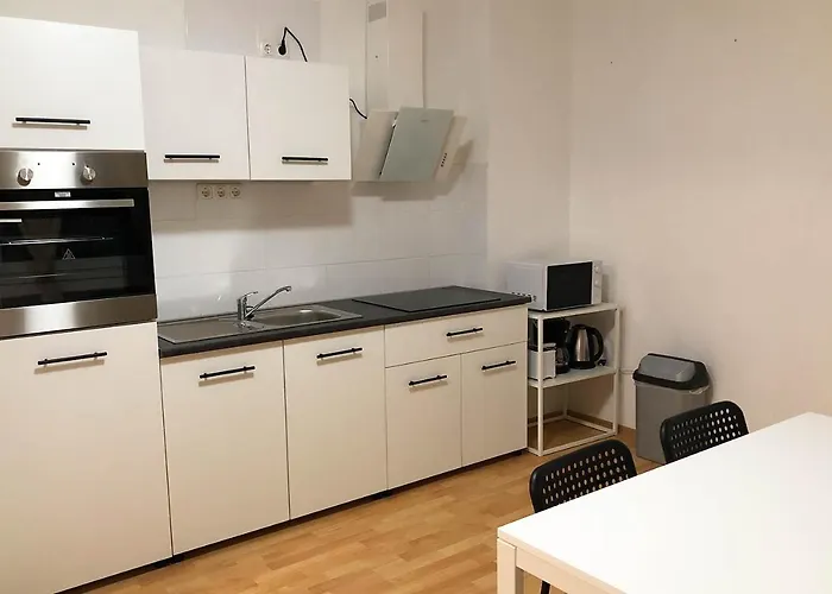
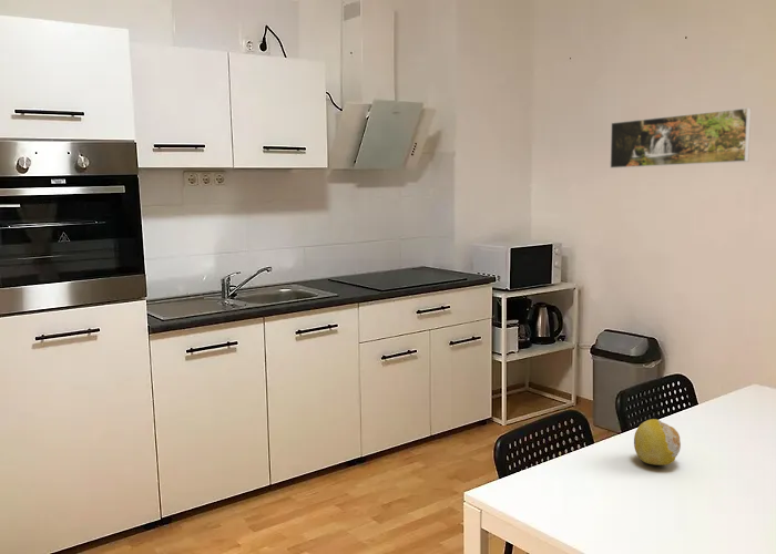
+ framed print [609,106,752,170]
+ fruit [633,418,682,466]
